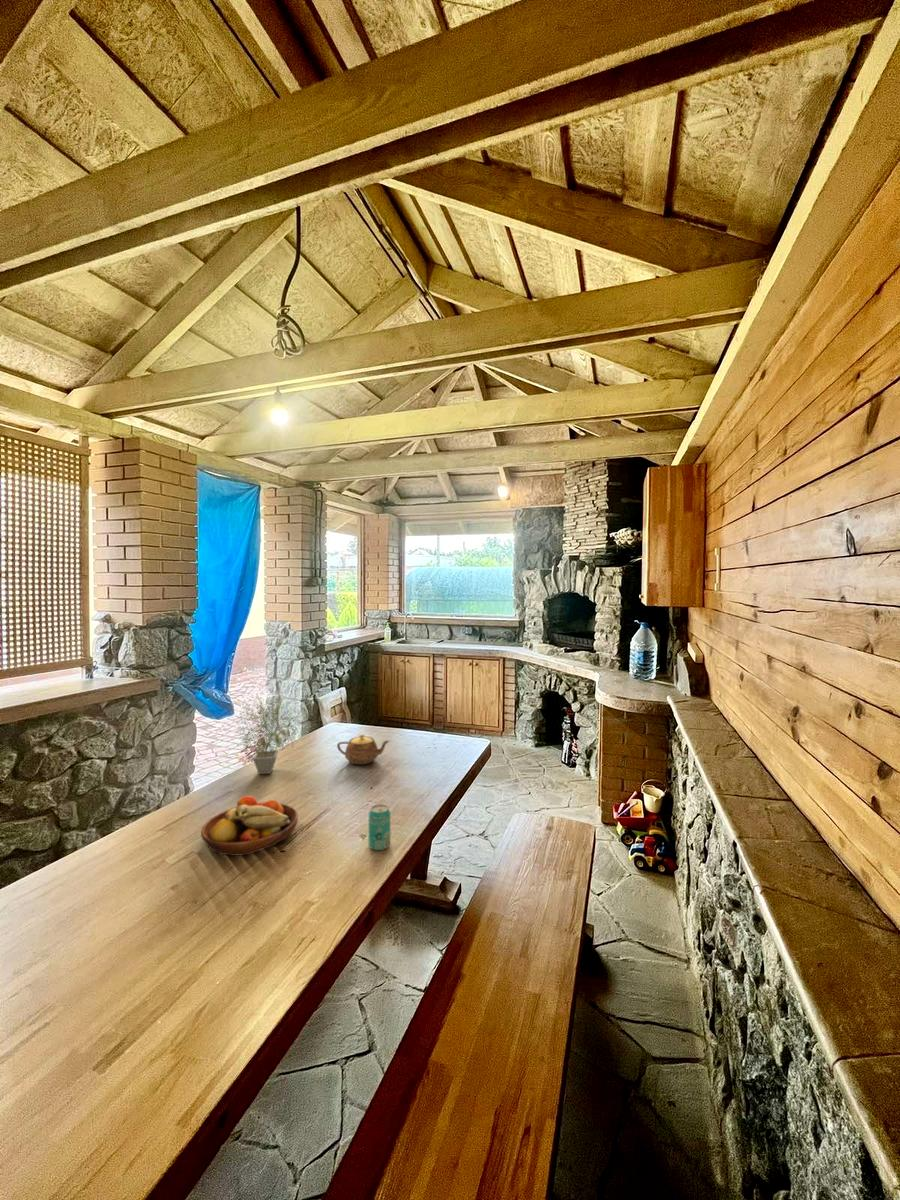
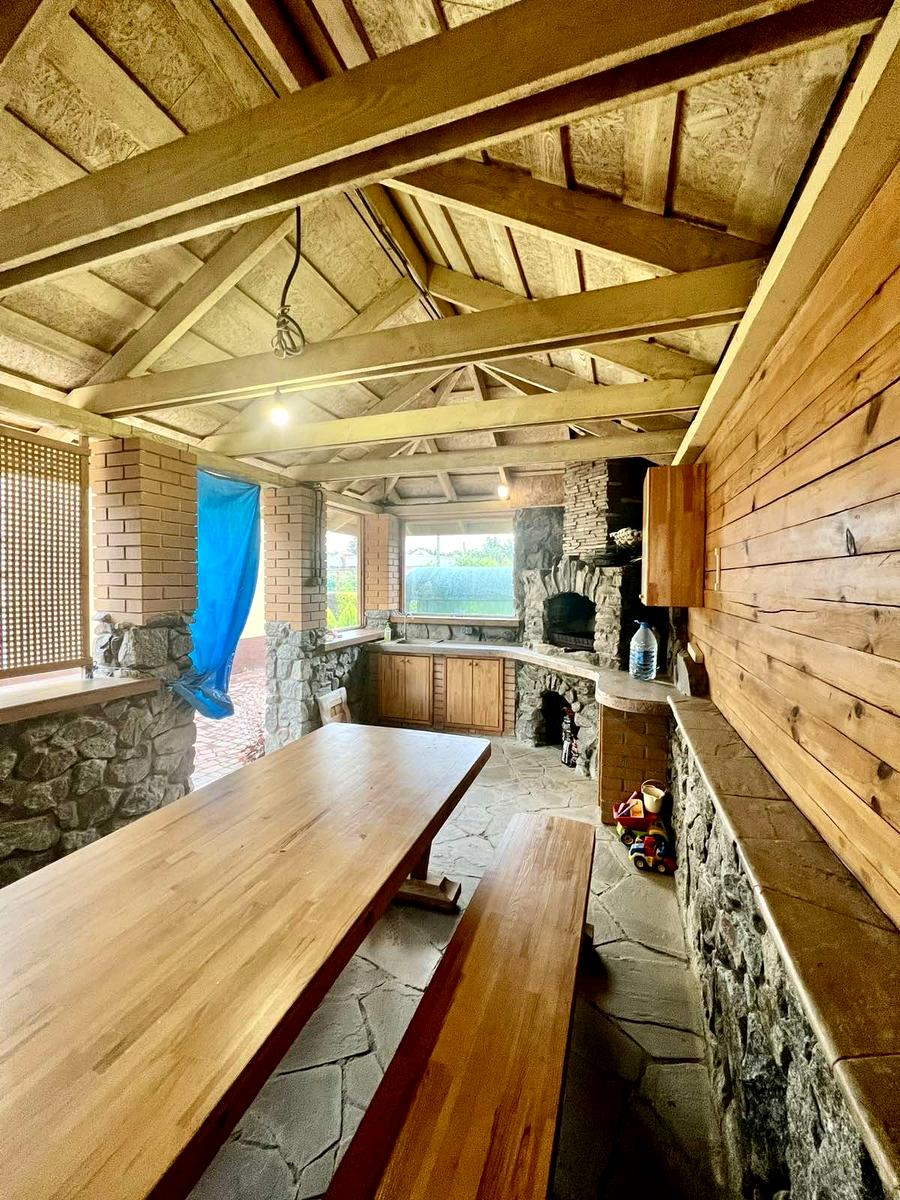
- teapot [336,733,390,766]
- fruit bowl [200,795,299,857]
- beverage can [368,803,391,851]
- potted plant [234,695,306,775]
